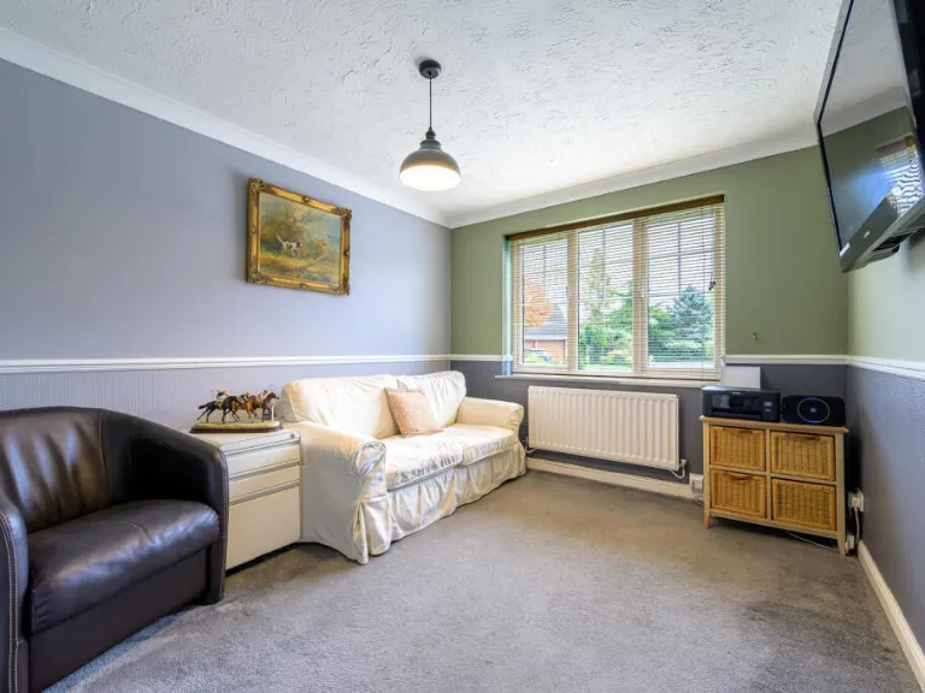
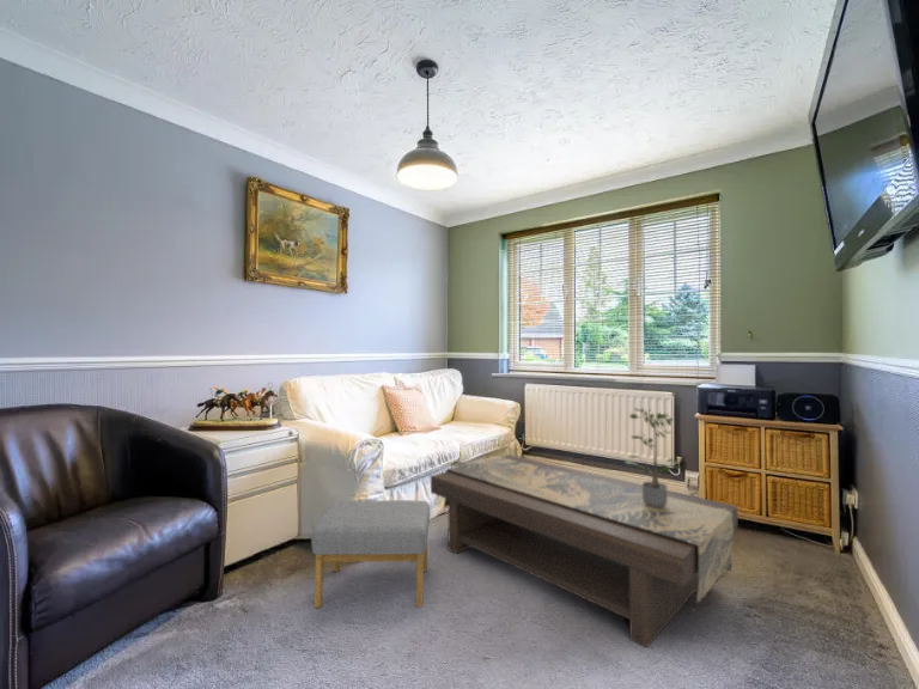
+ potted plant [623,406,683,507]
+ coffee table [430,453,738,650]
+ footstool [310,499,431,609]
